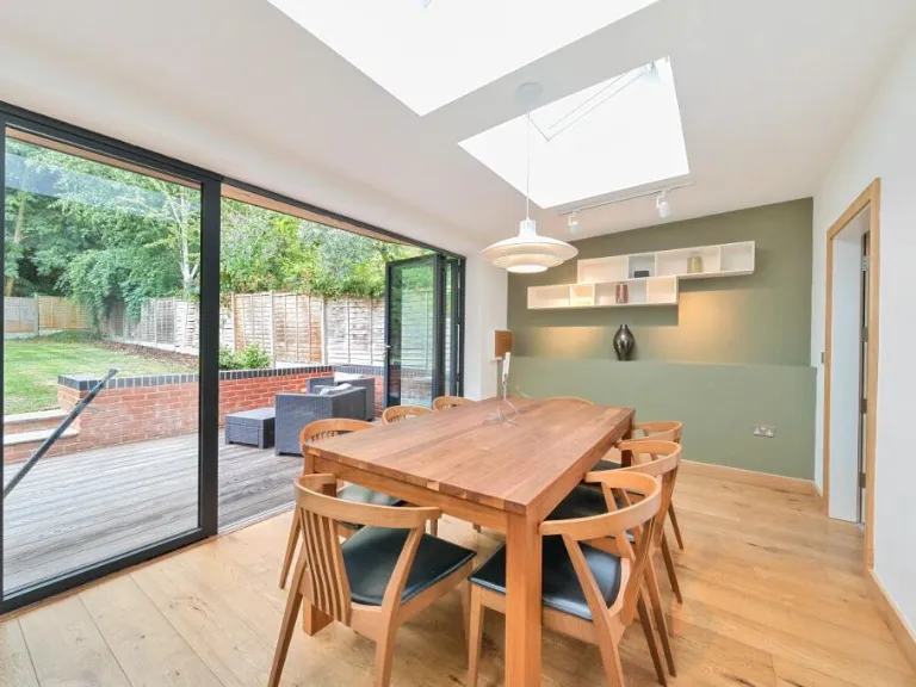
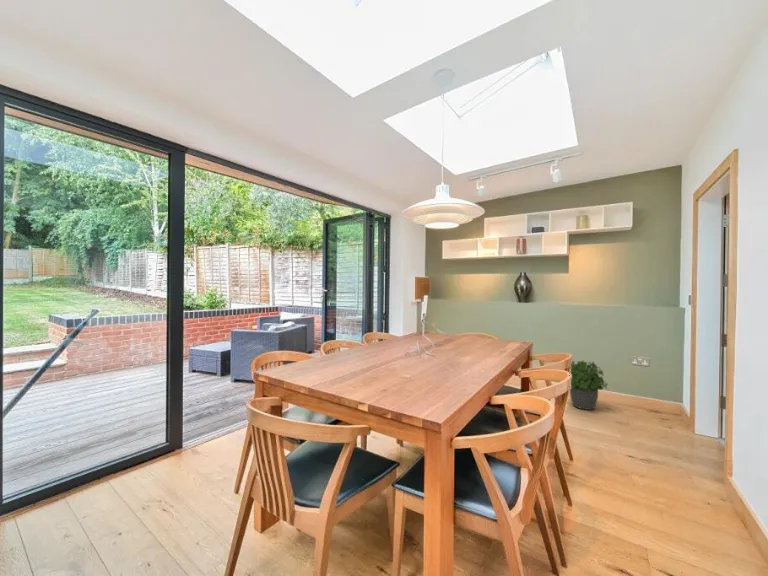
+ potted plant [569,359,609,411]
